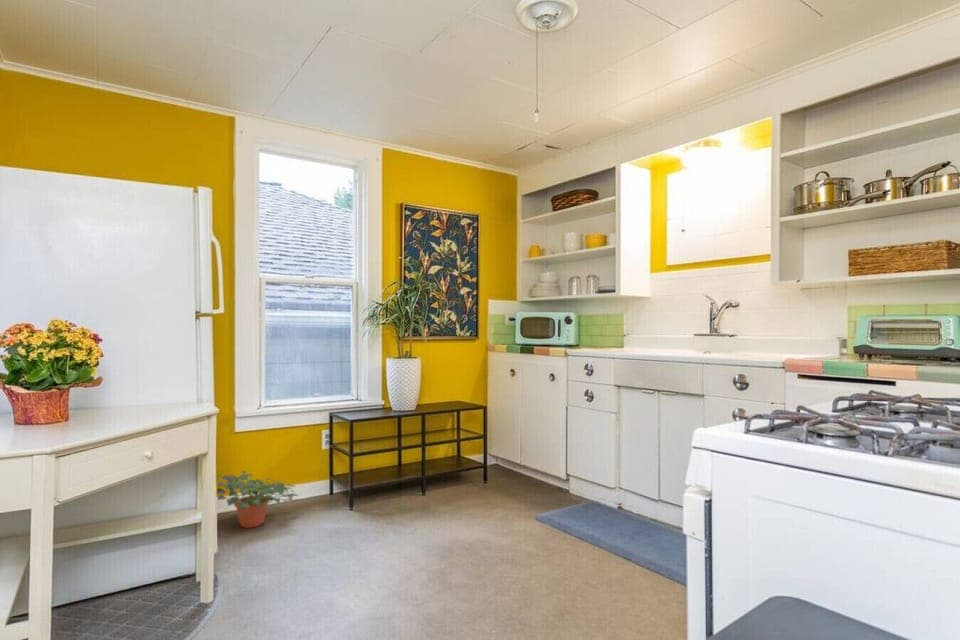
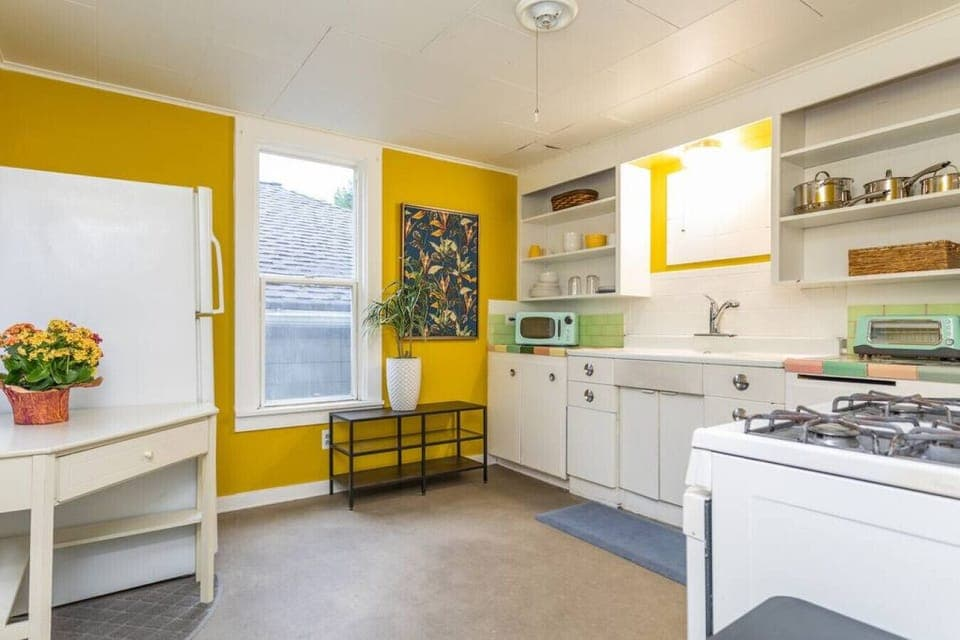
- potted plant [216,469,299,529]
